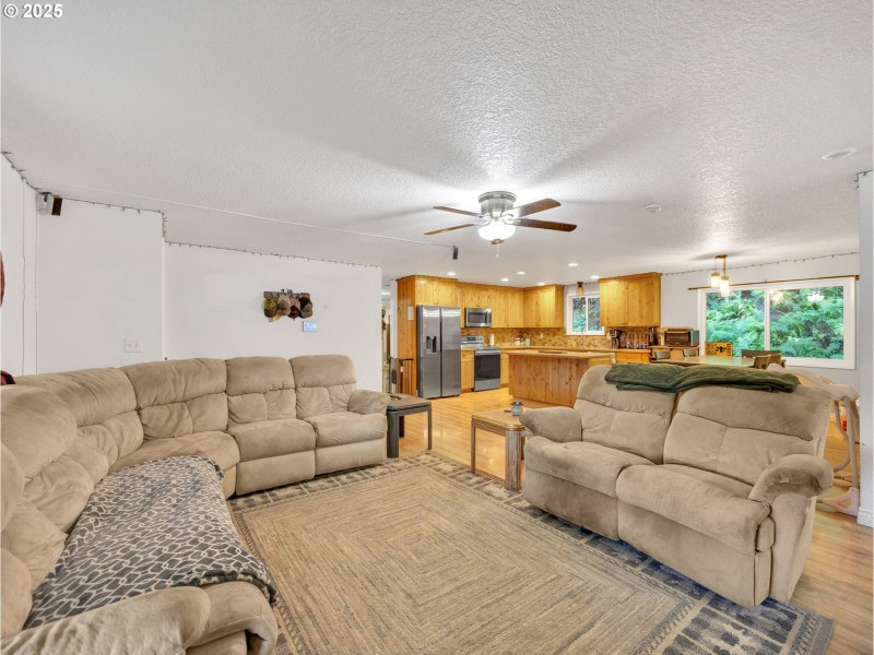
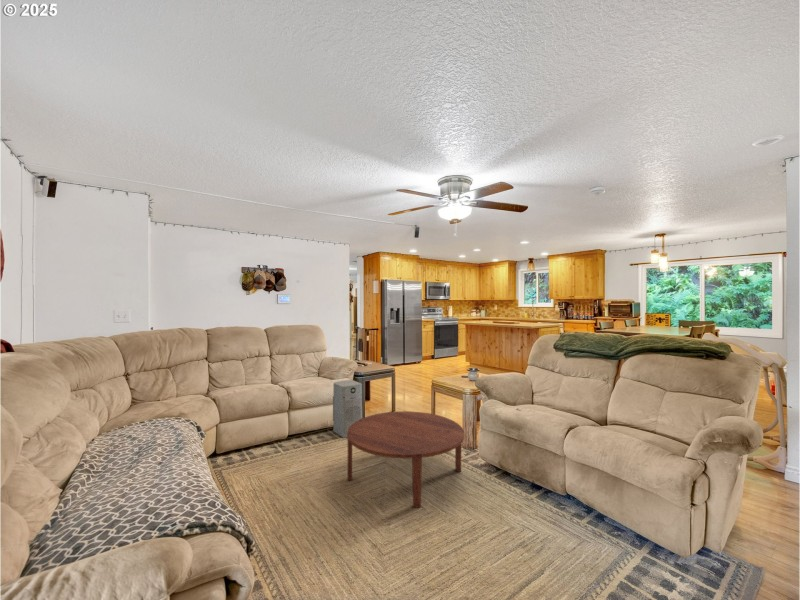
+ air purifier [332,379,363,439]
+ coffee table [347,410,465,509]
